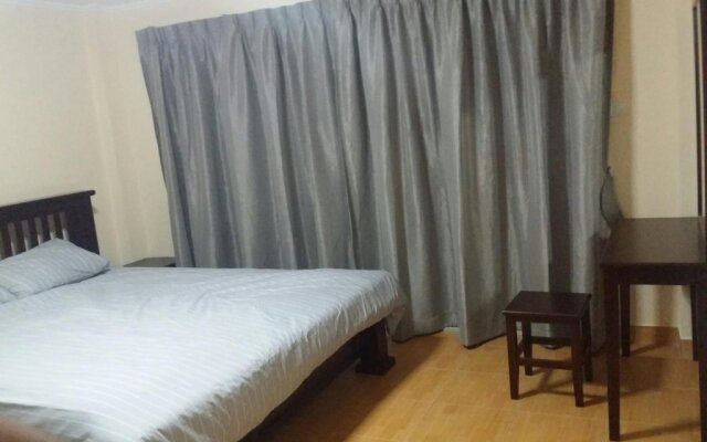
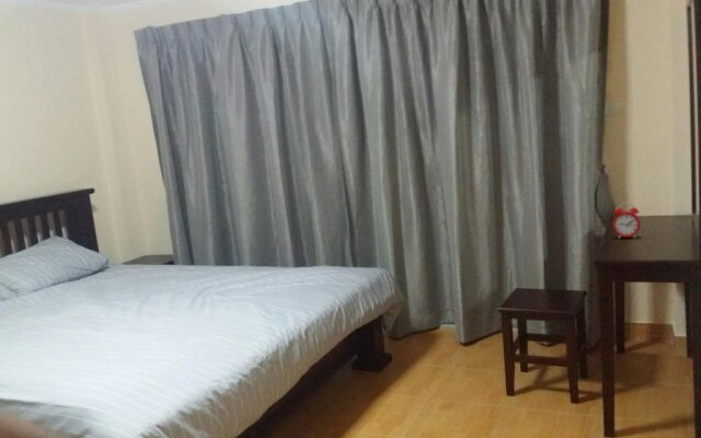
+ alarm clock [612,200,642,240]
